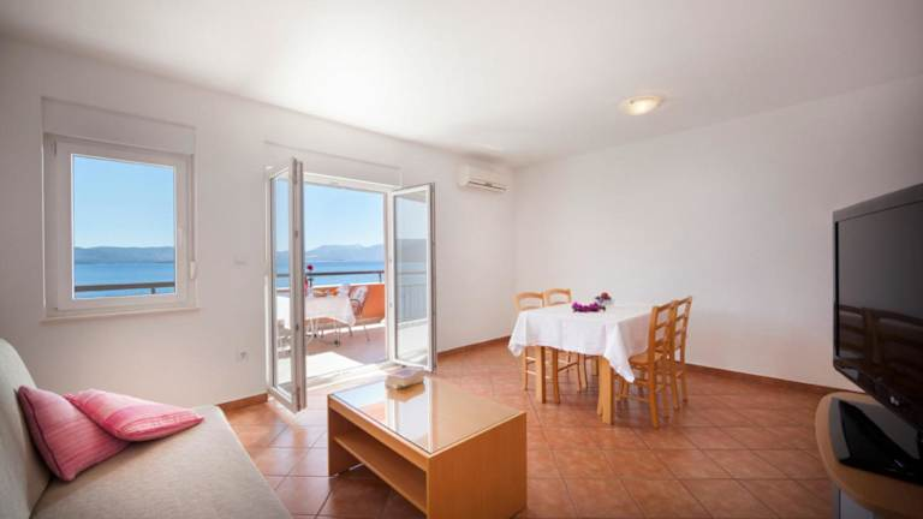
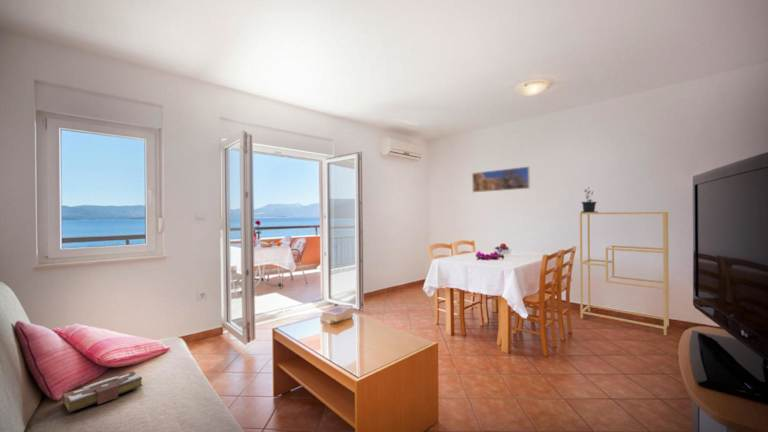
+ shelving unit [579,211,670,336]
+ potted plant [580,186,599,213]
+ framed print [471,166,531,193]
+ book [62,370,144,413]
